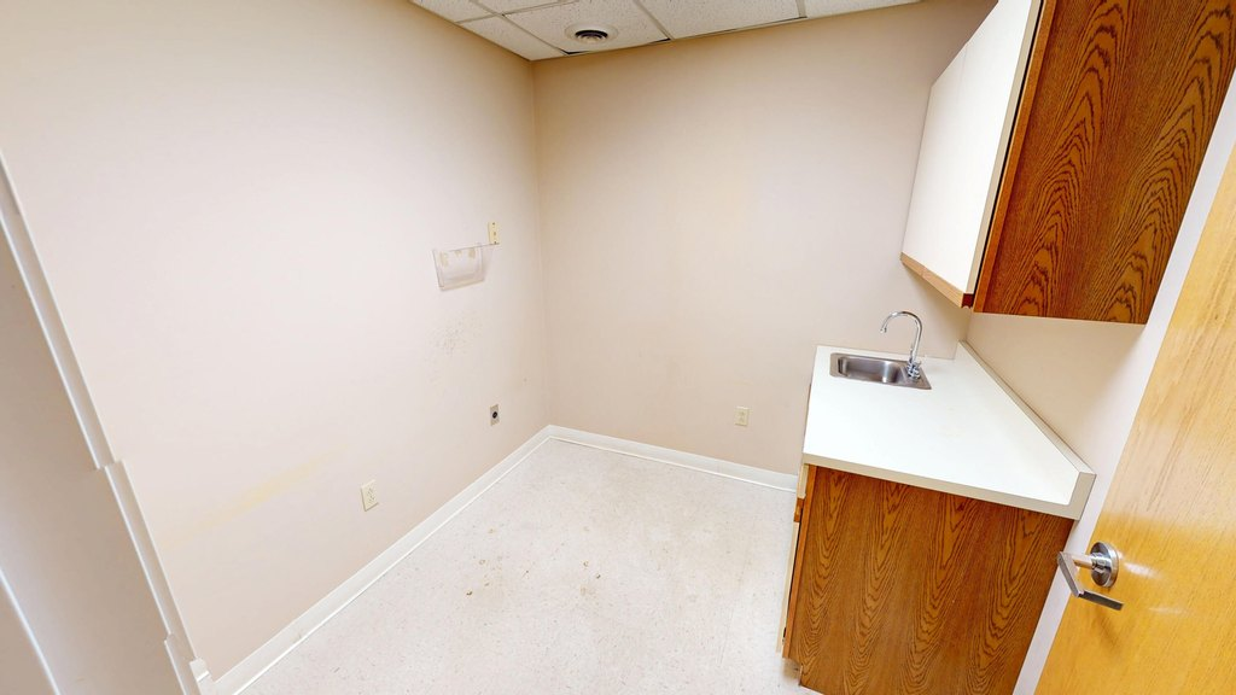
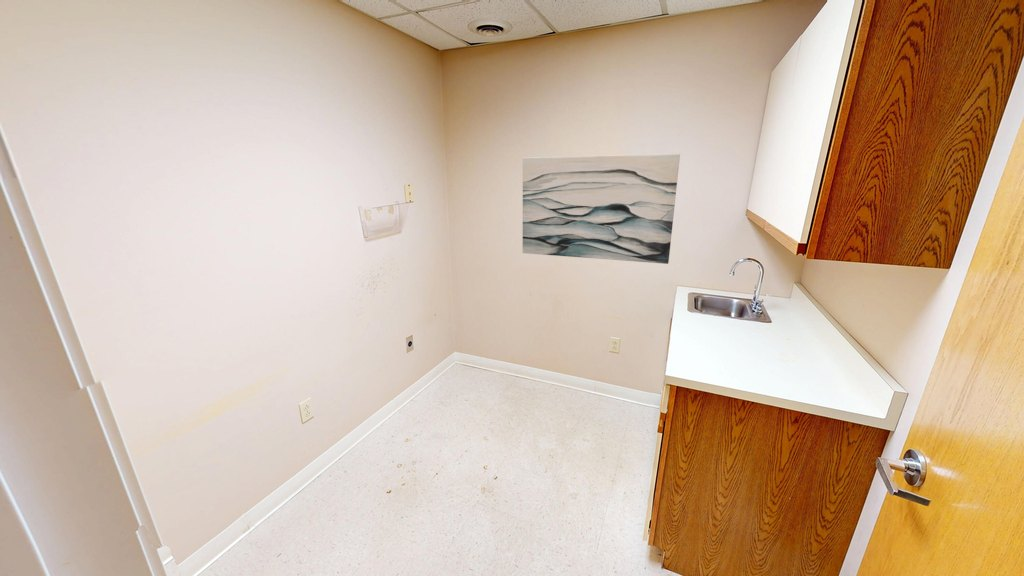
+ wall art [522,153,681,265]
